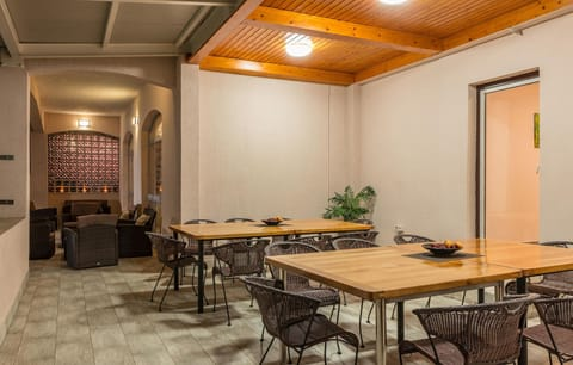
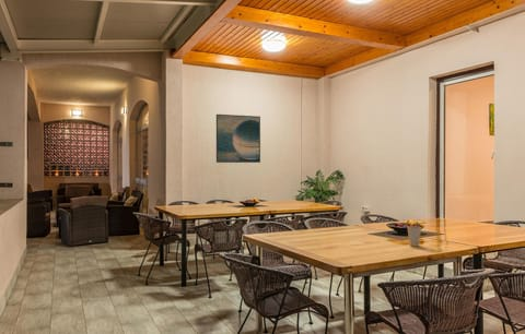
+ cup [407,222,427,248]
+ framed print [215,114,261,164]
